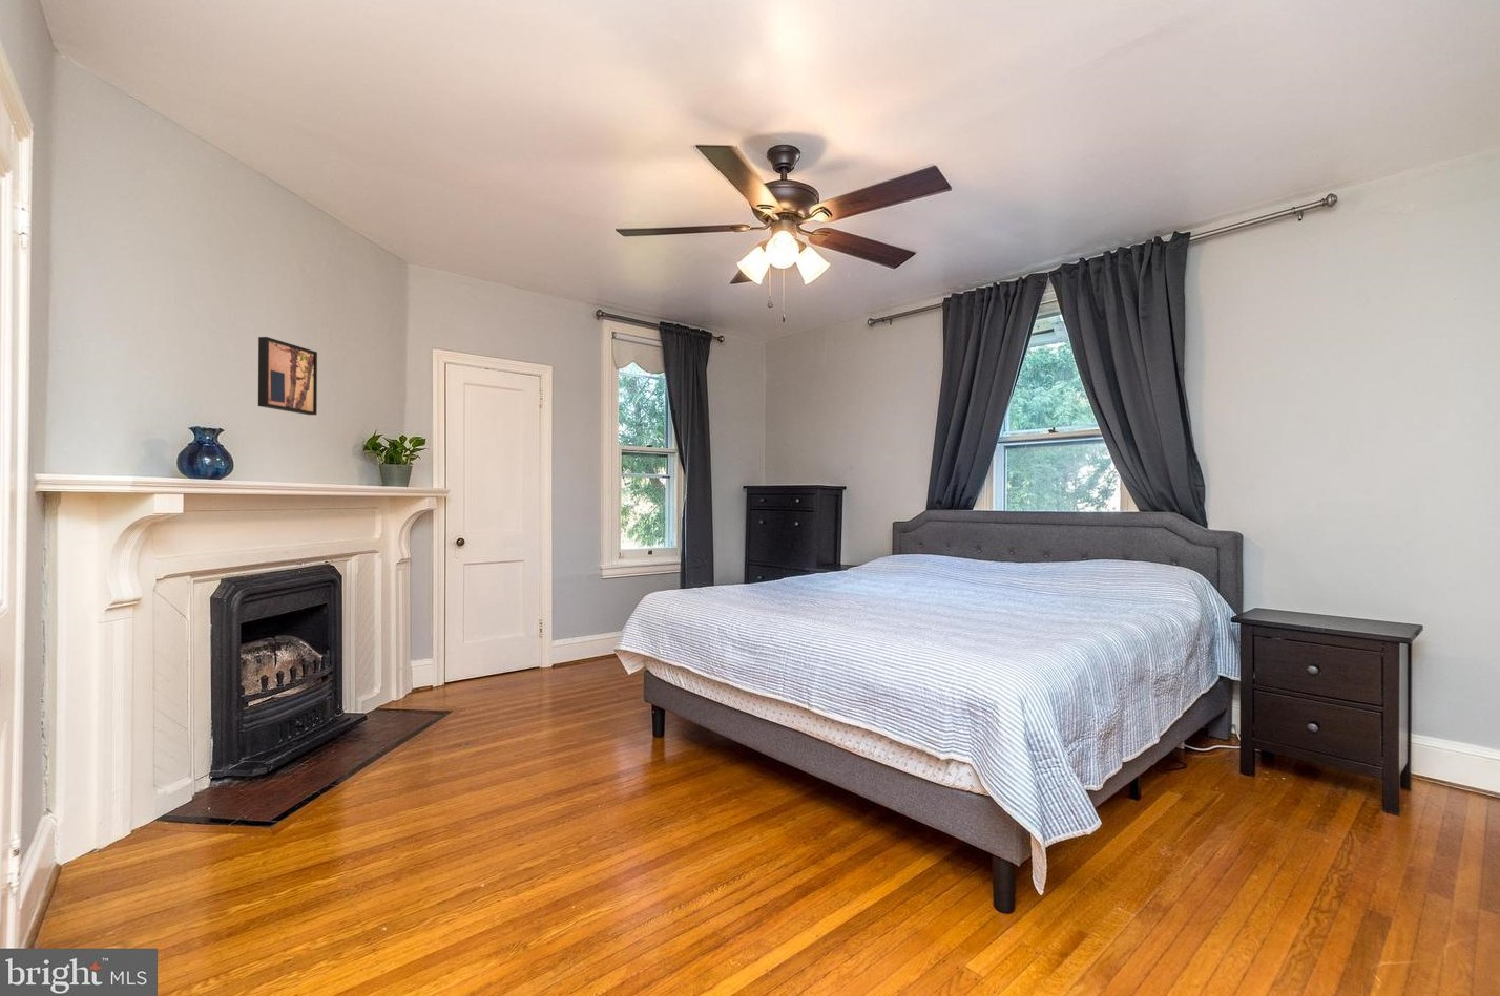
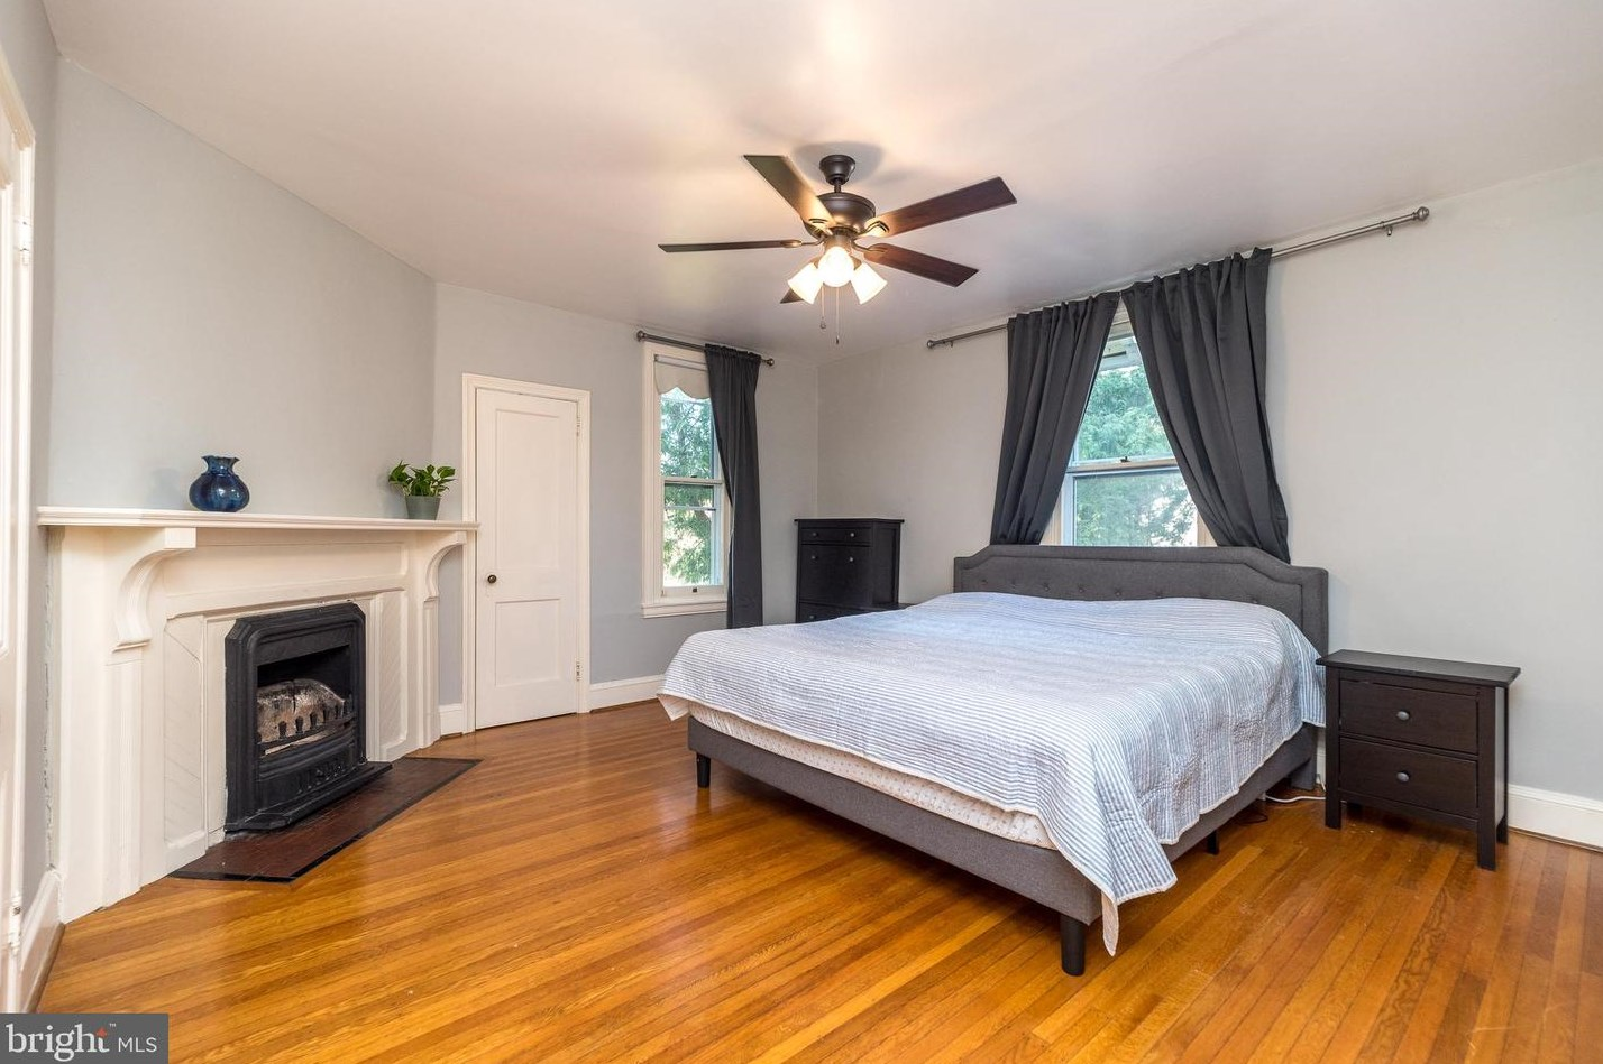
- wall art [257,336,318,416]
